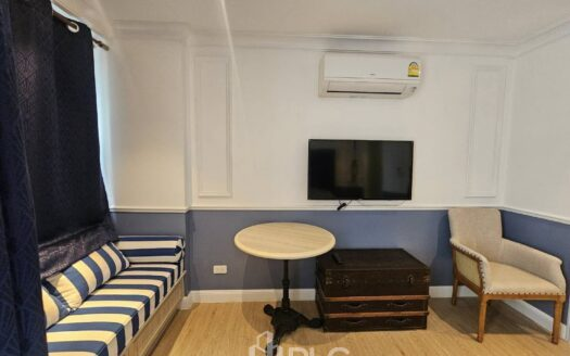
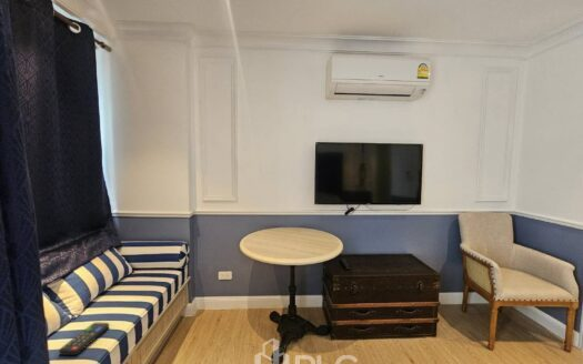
+ remote control [58,322,110,356]
